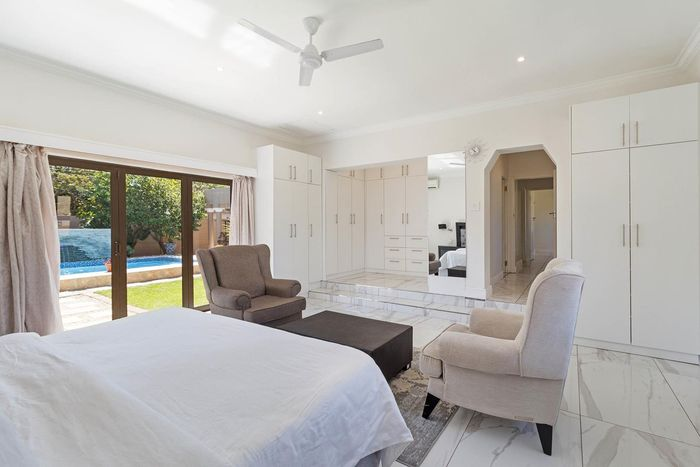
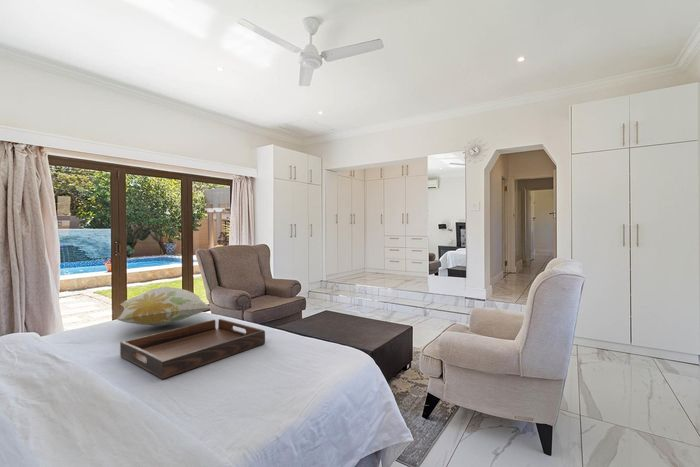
+ decorative pillow [116,286,213,327]
+ serving tray [119,318,266,380]
